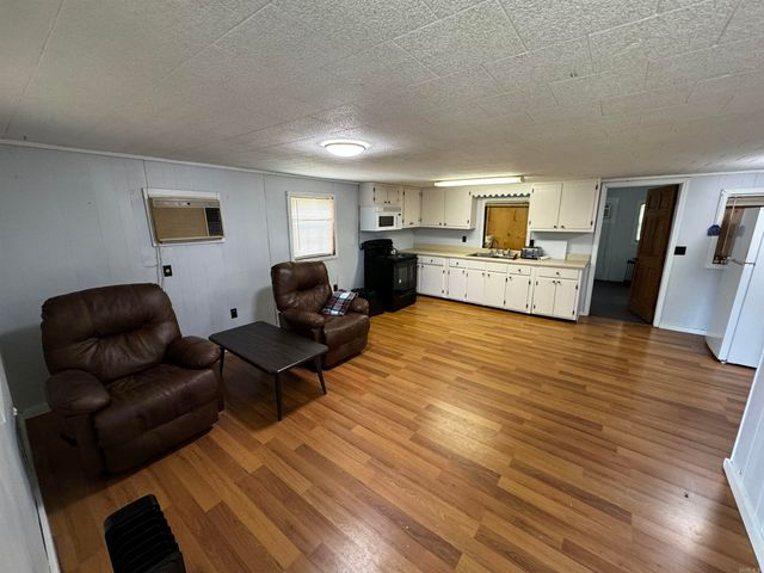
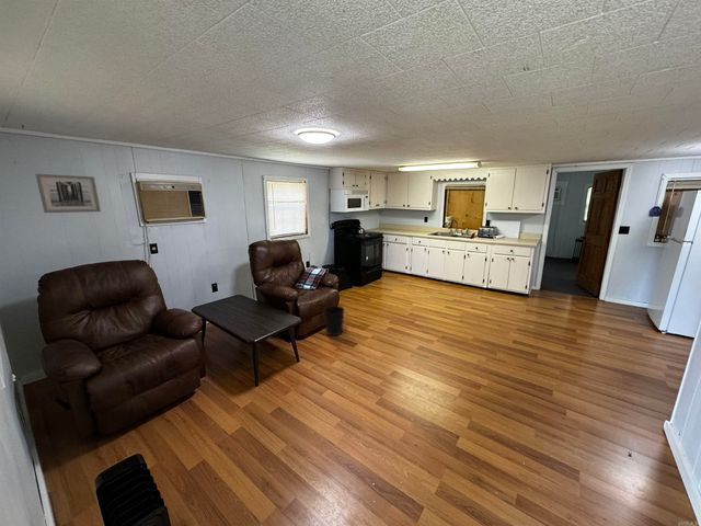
+ wastebasket [322,305,346,338]
+ wall art [35,173,102,214]
